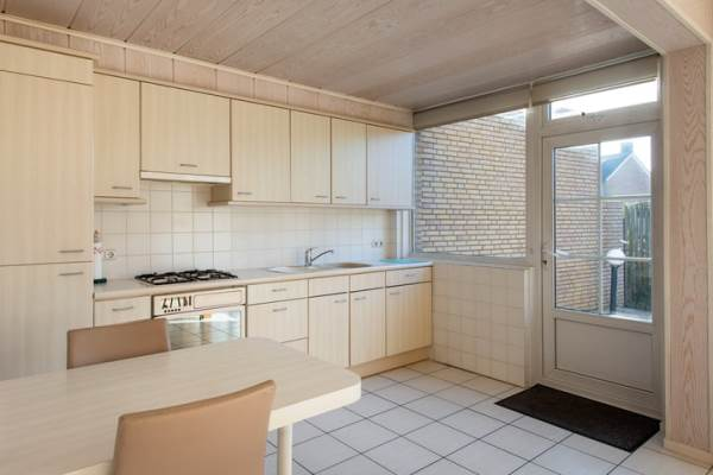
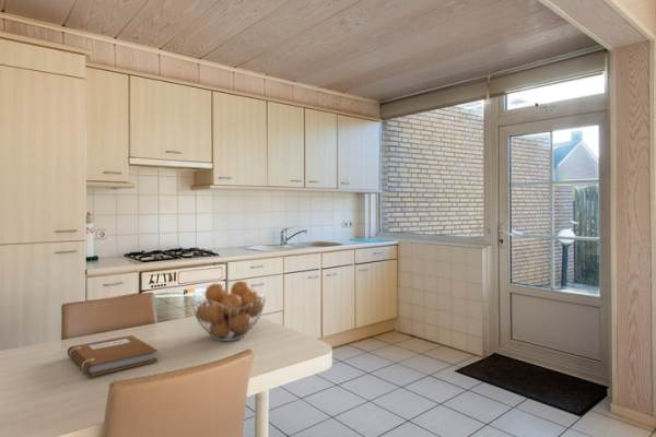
+ notebook [67,334,159,377]
+ fruit basket [190,280,267,342]
